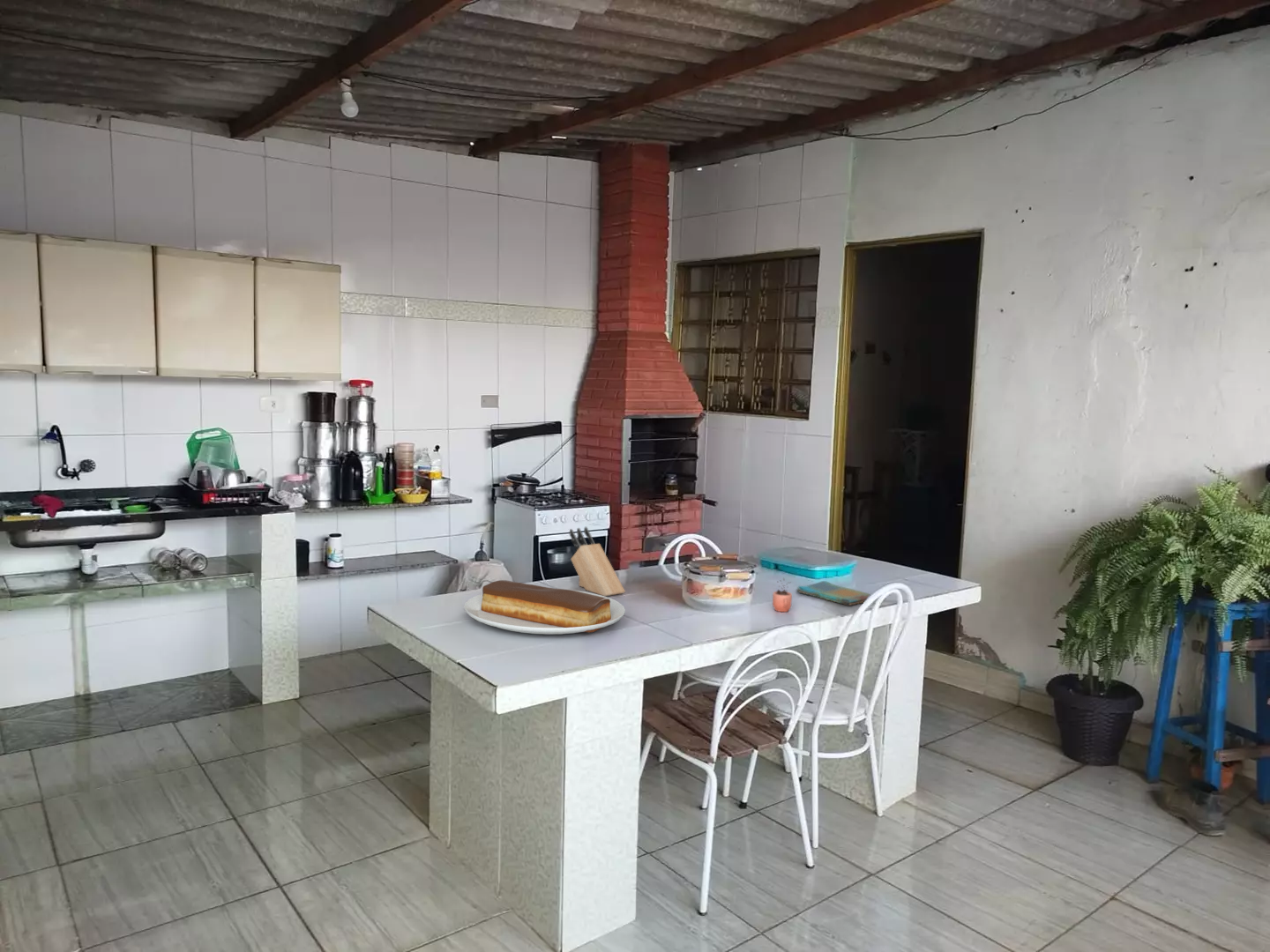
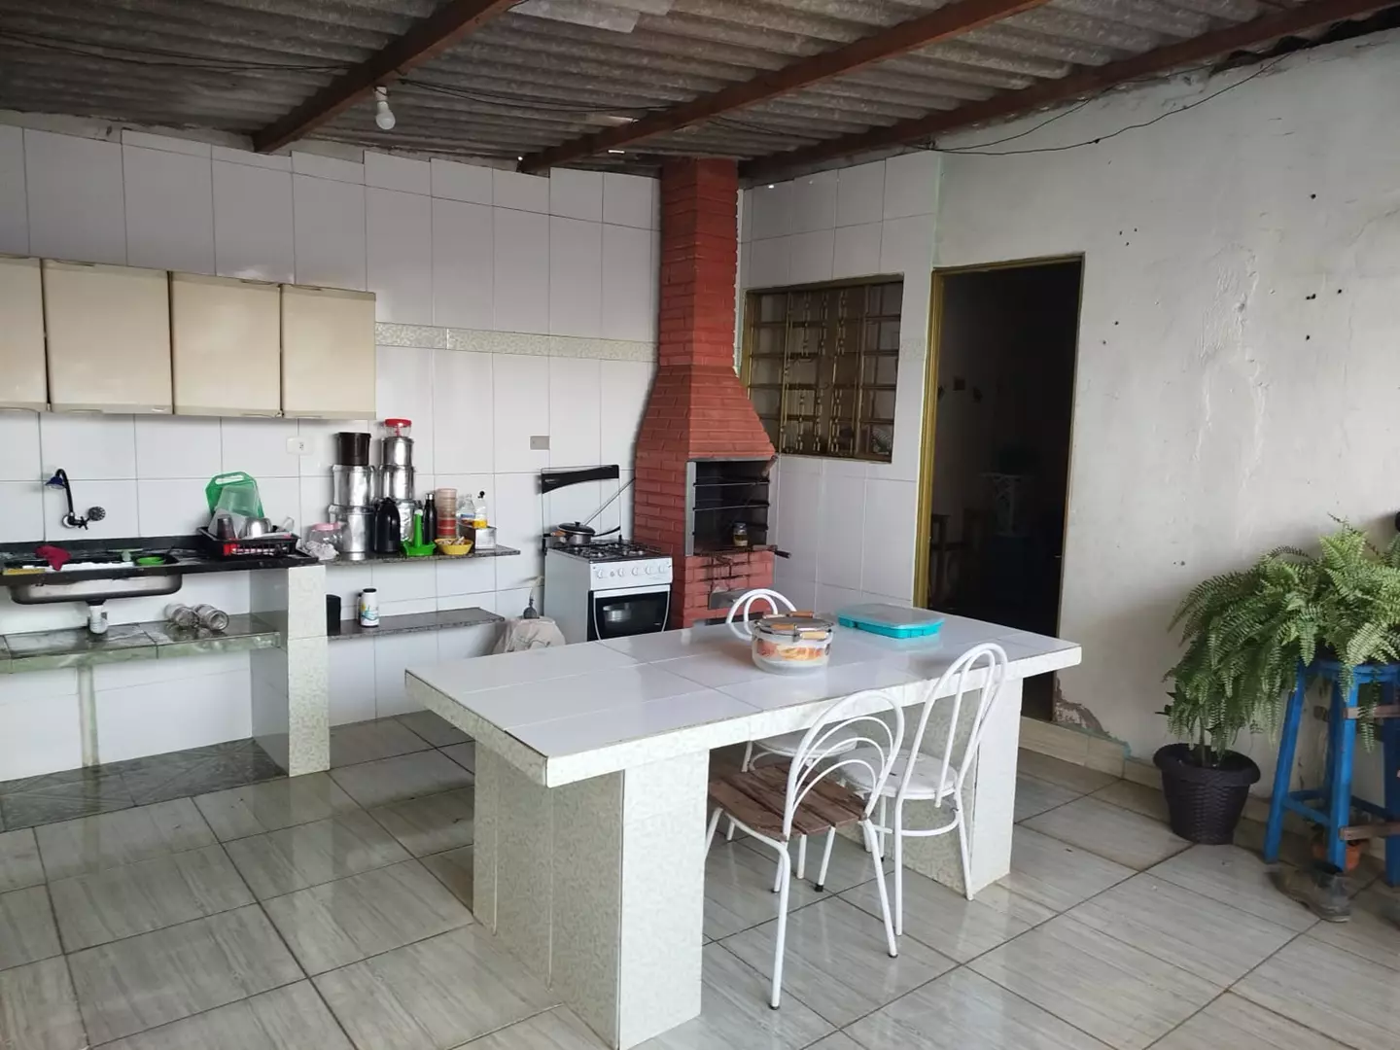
- cocoa [772,577,793,613]
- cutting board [464,579,626,635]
- dish towel [795,580,871,606]
- knife block [569,526,626,597]
